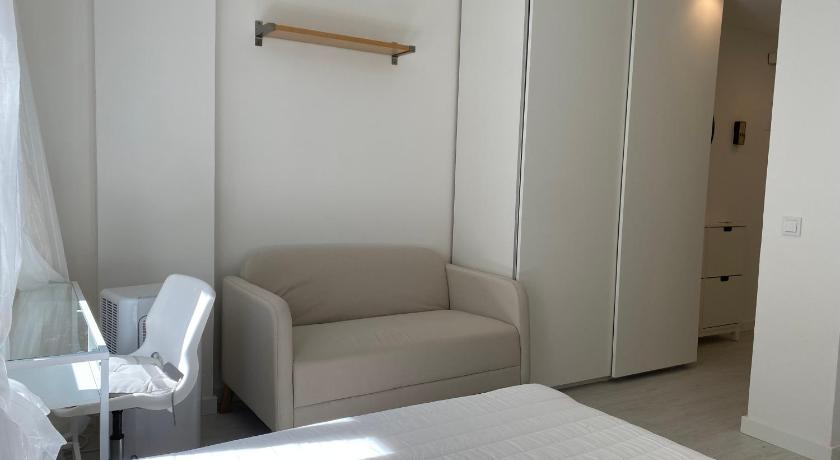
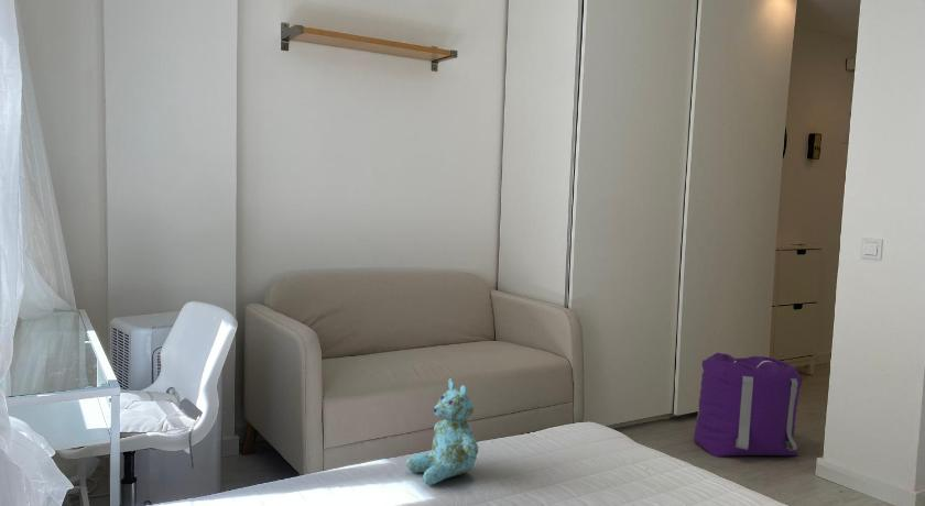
+ stuffed bear [405,377,479,486]
+ backpack [693,352,804,458]
